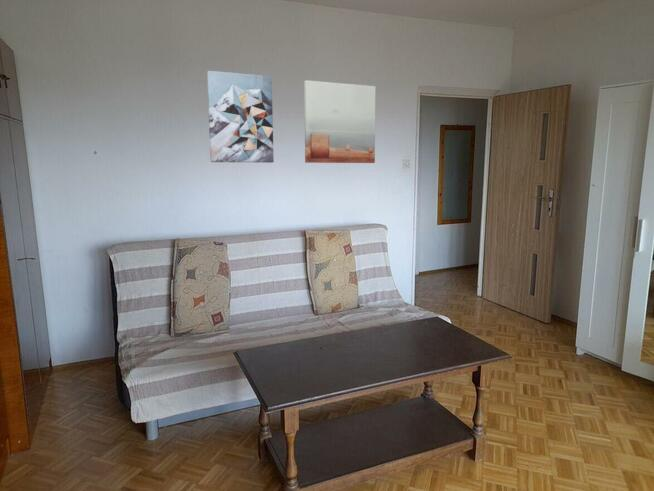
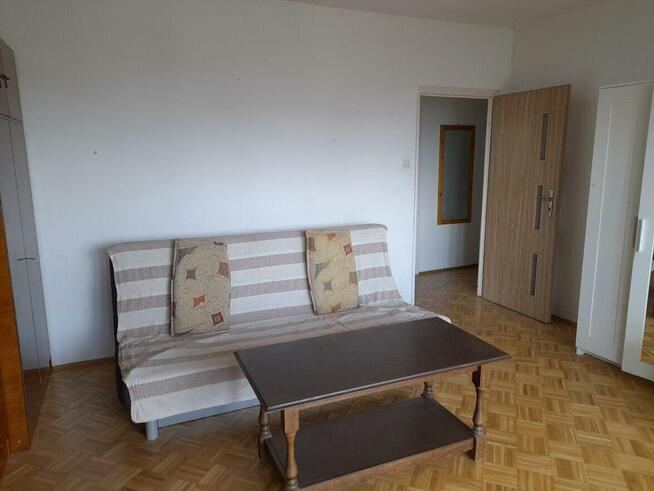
- wall art [303,79,377,164]
- wall art [206,70,275,164]
